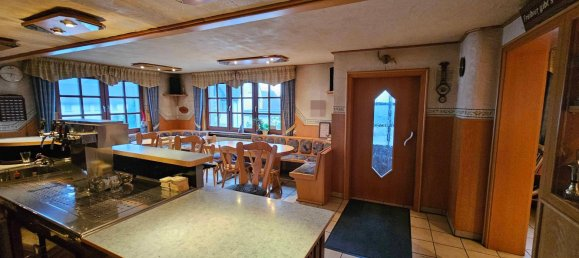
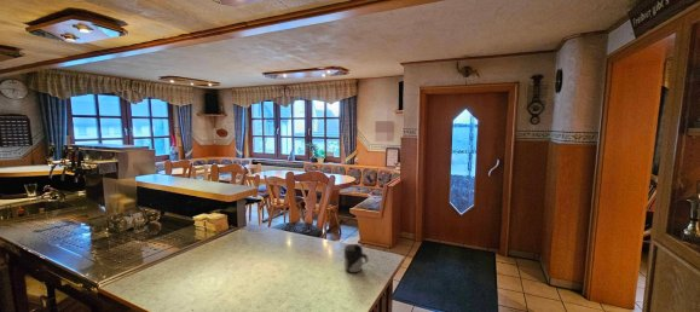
+ cup [343,243,370,275]
